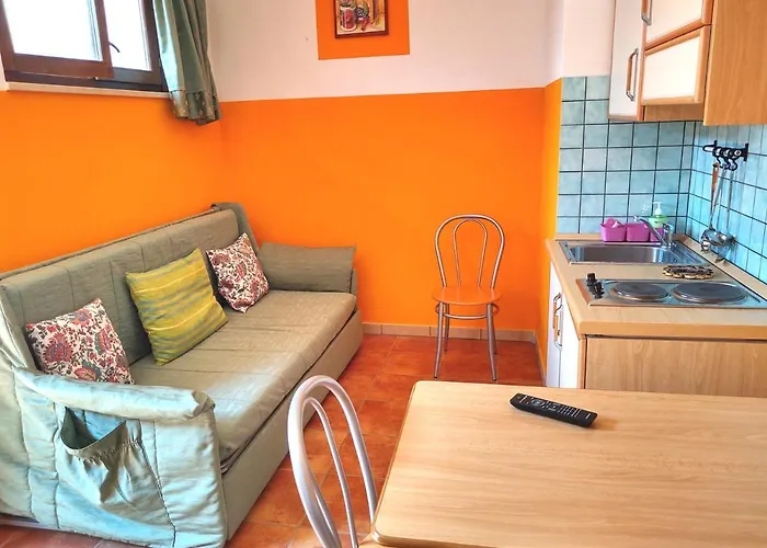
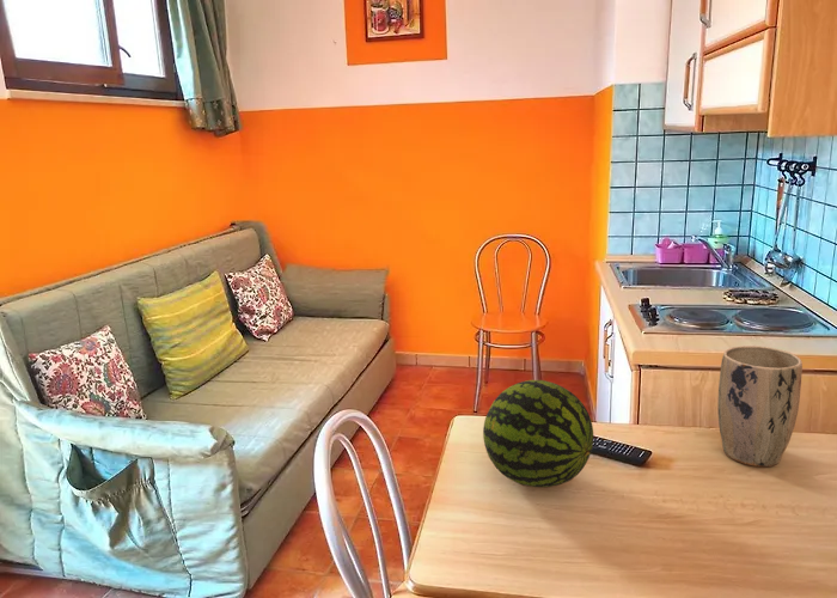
+ plant pot [716,344,804,468]
+ fruit [482,379,594,488]
